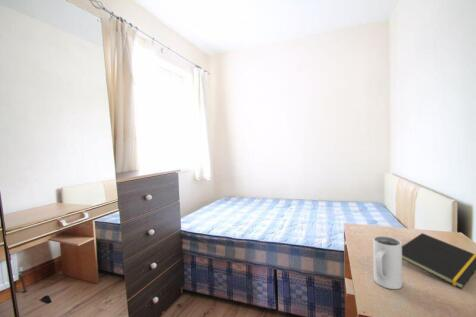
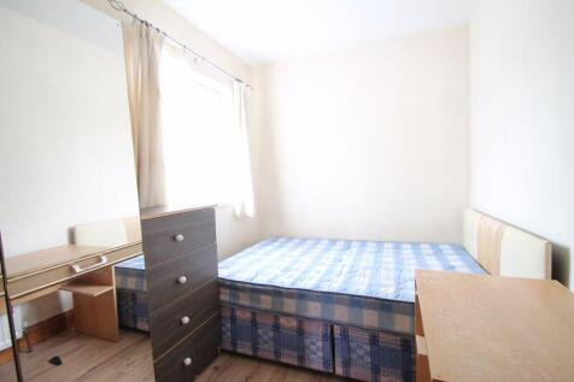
- mug [372,235,403,290]
- notepad [402,232,476,290]
